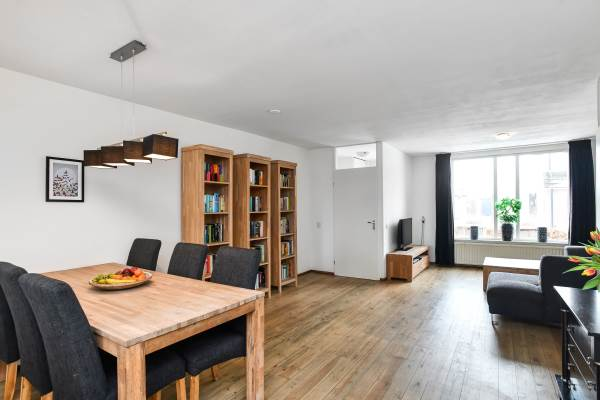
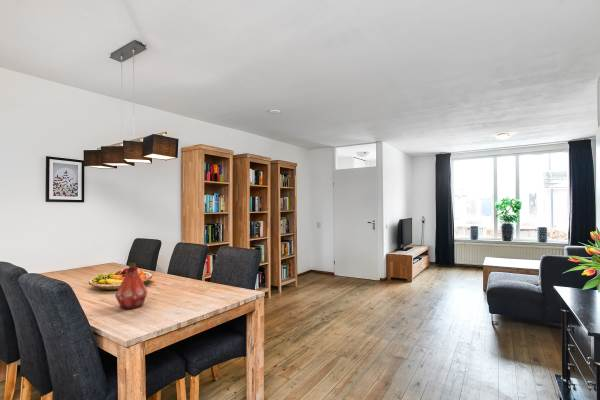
+ bottle [114,262,148,310]
